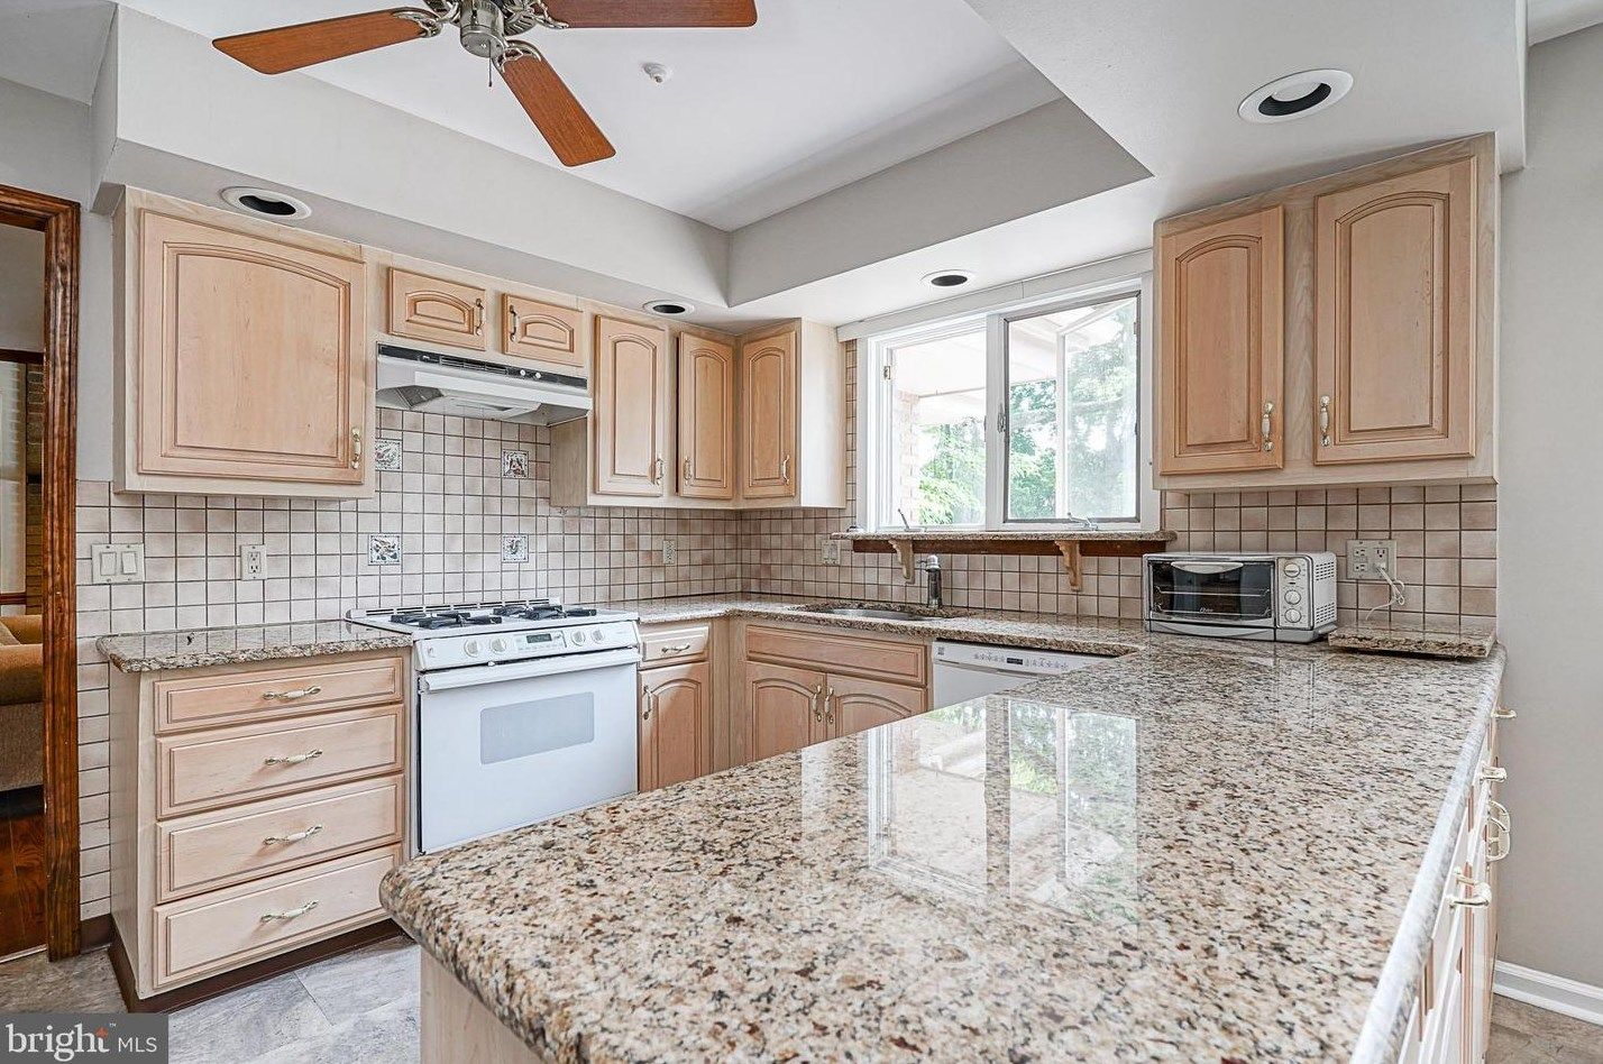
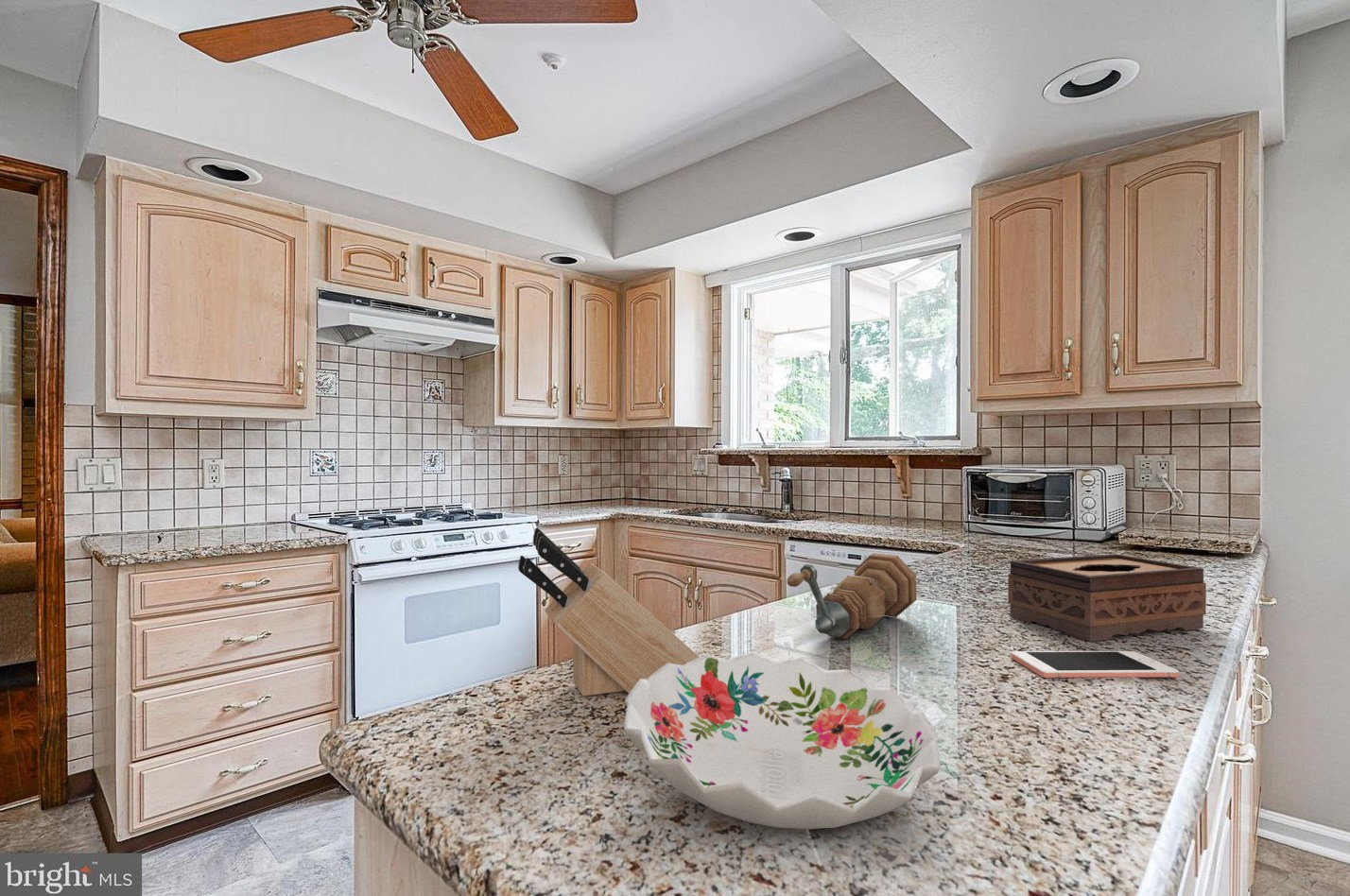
+ knife block [517,526,700,698]
+ pepper mill [787,552,918,640]
+ tissue box [1007,553,1207,643]
+ decorative bowl [623,651,942,830]
+ cell phone [1011,650,1180,679]
